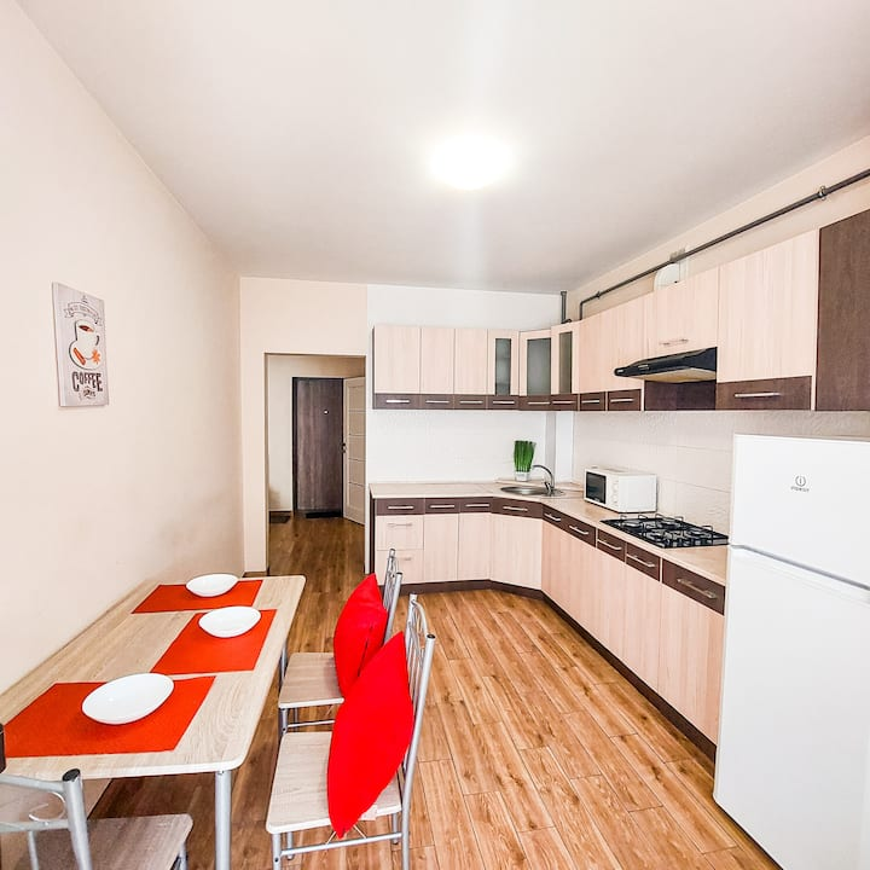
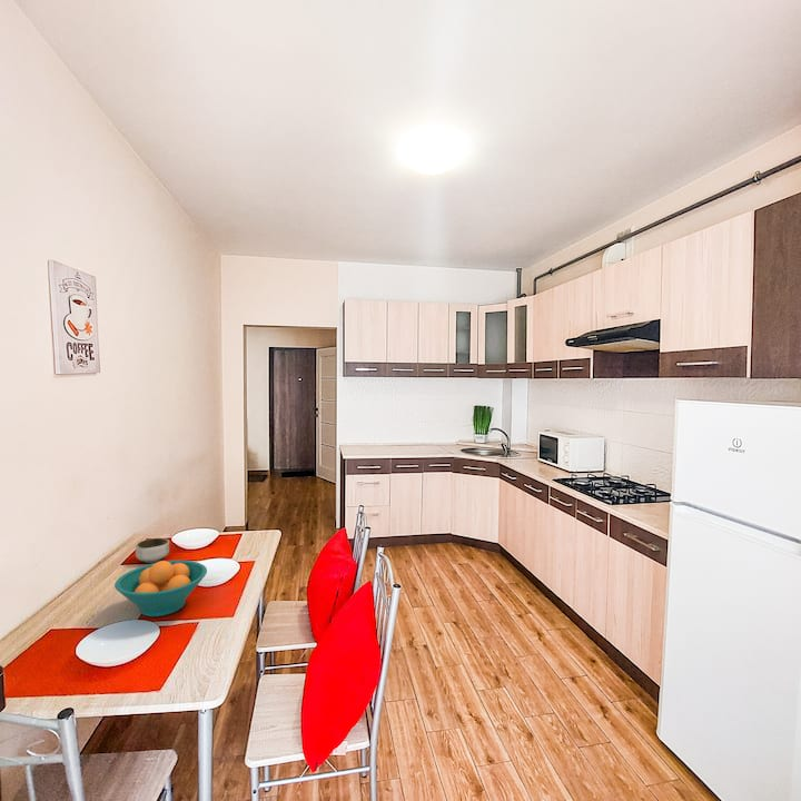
+ fruit bowl [113,560,208,617]
+ bowl [135,537,170,564]
